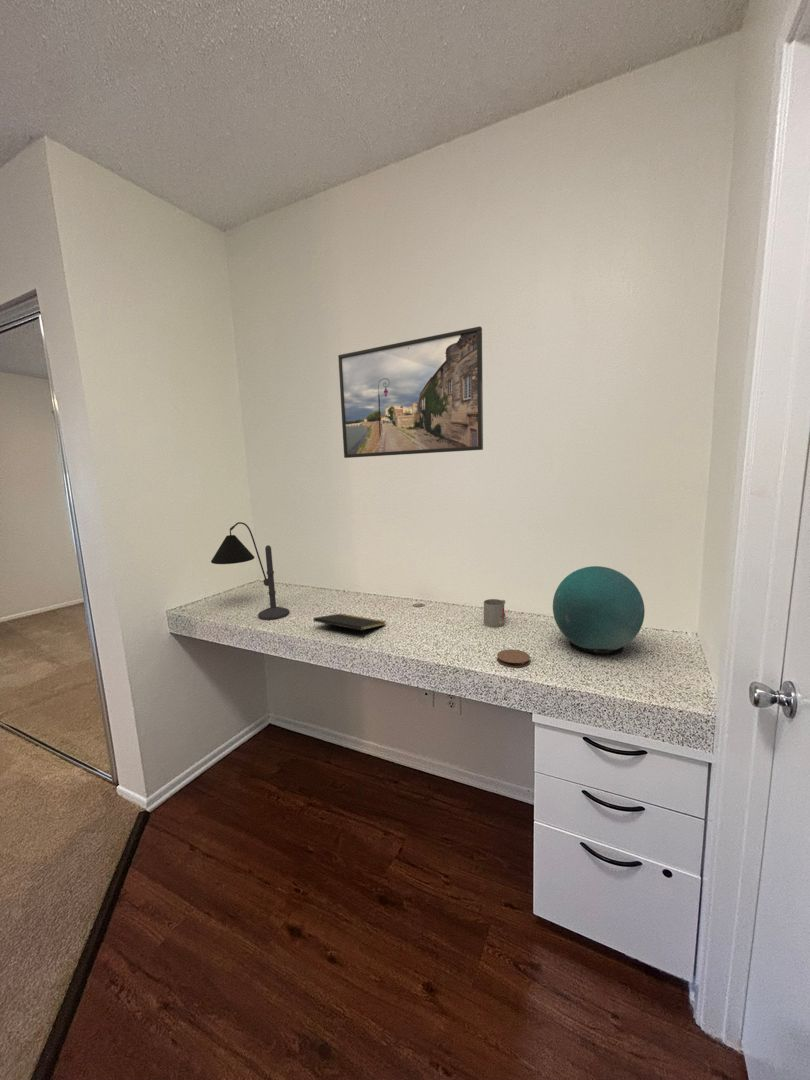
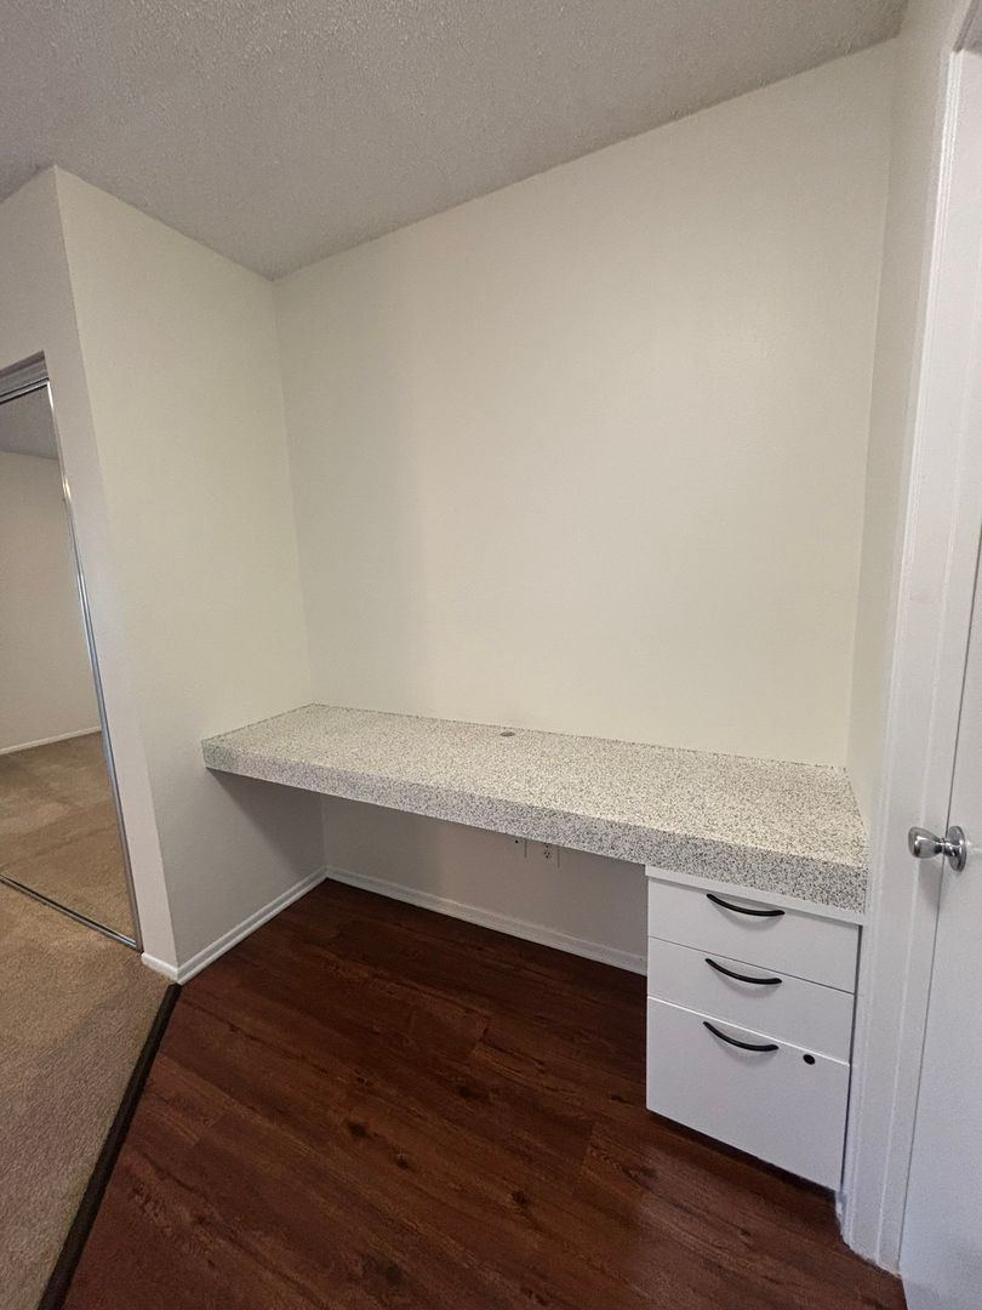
- mug [483,598,506,628]
- coaster [496,648,531,668]
- notepad [312,613,387,640]
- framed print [337,325,484,459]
- desk lamp [210,521,290,620]
- decorative orb [552,565,646,657]
